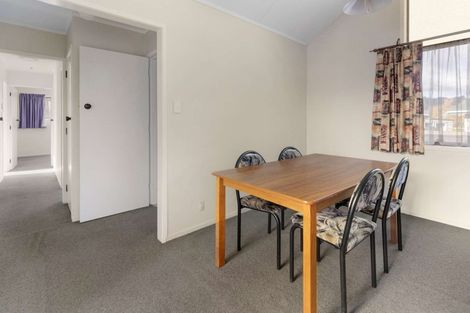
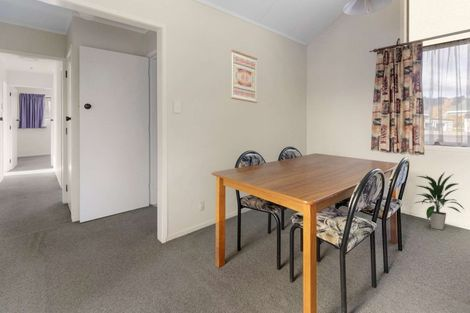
+ wall art [230,49,258,104]
+ indoor plant [411,171,465,231]
